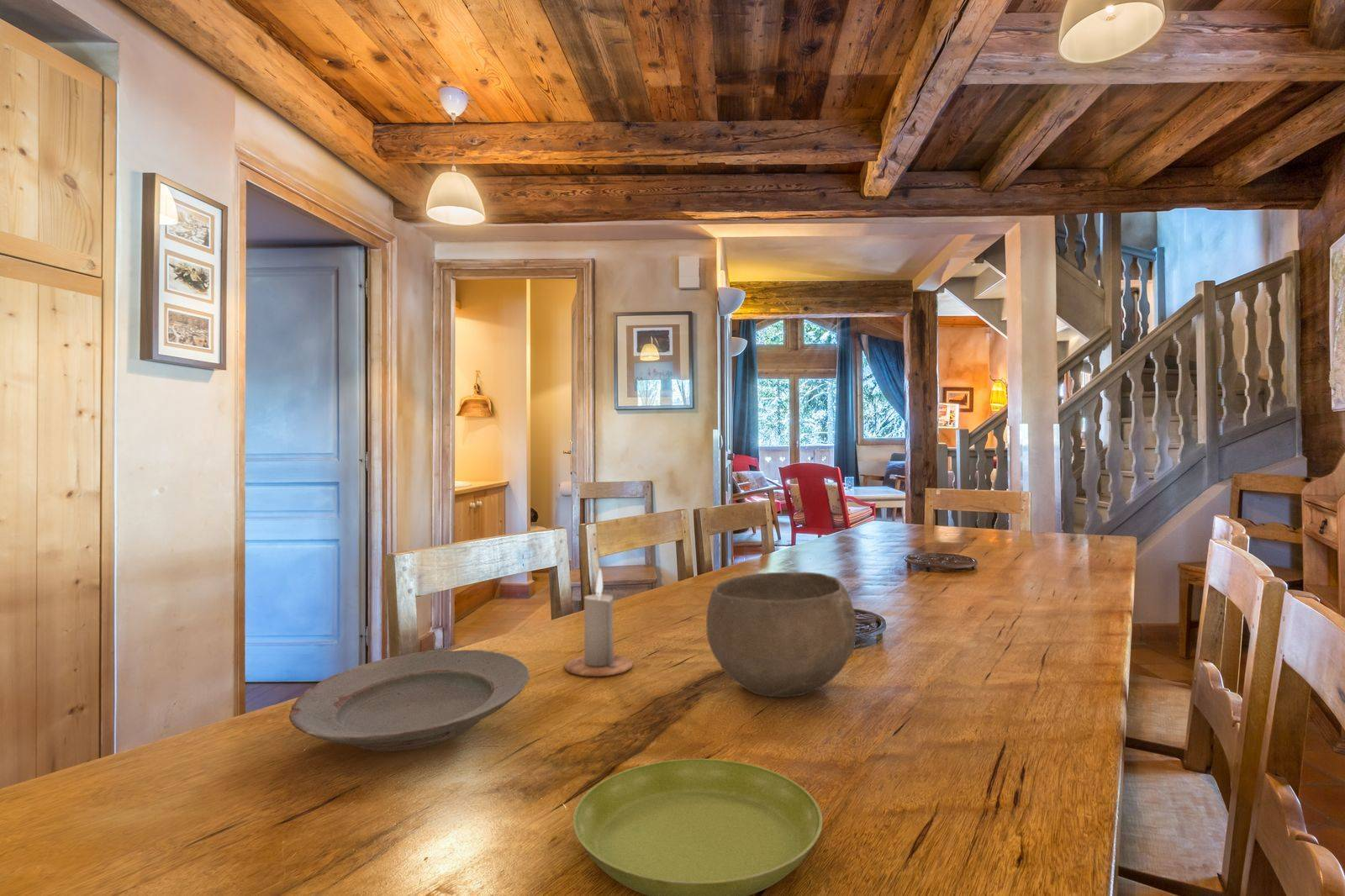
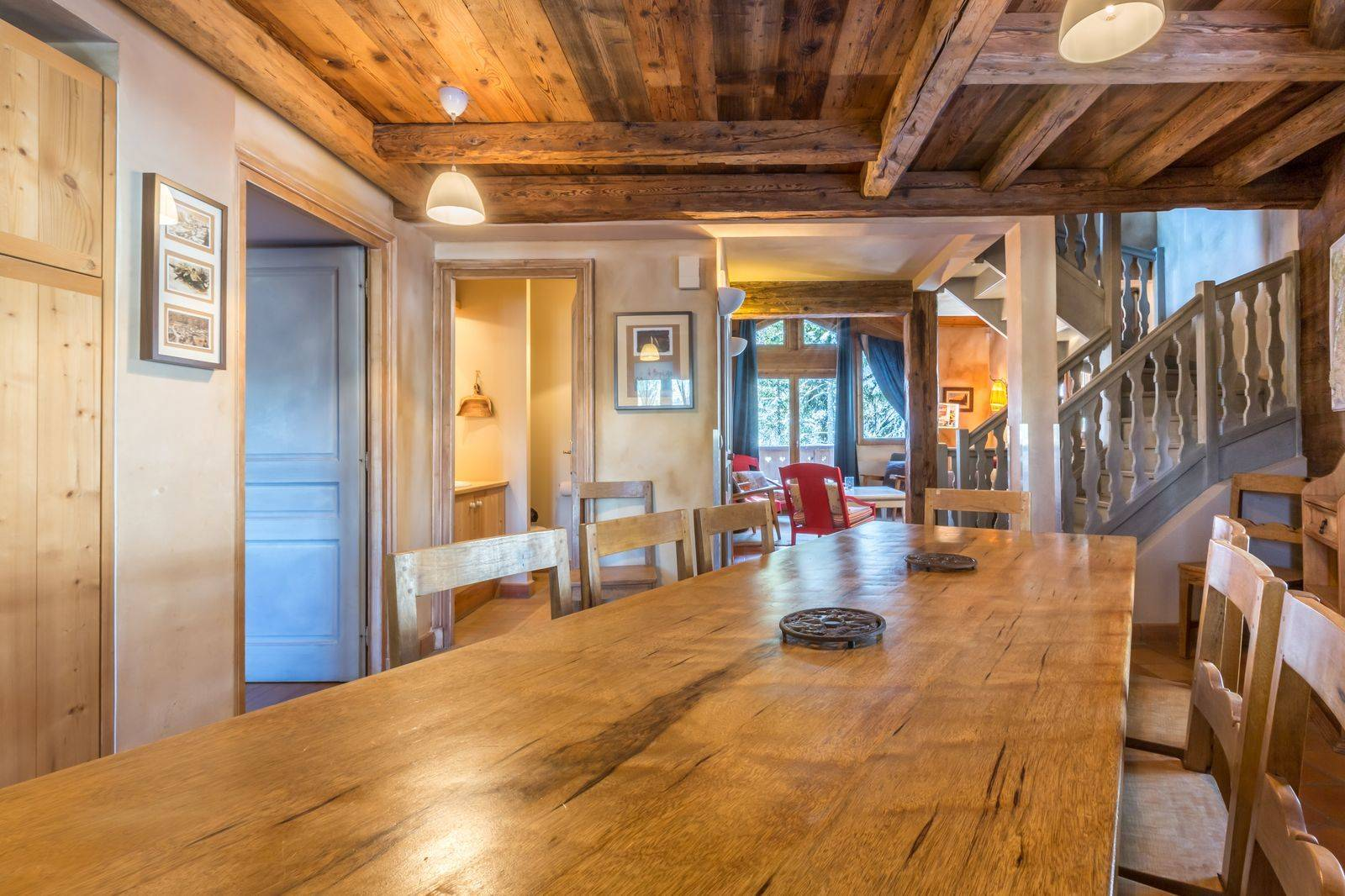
- saucer [572,758,823,896]
- plate [288,649,530,752]
- candle [563,567,634,677]
- bowl [705,572,857,698]
